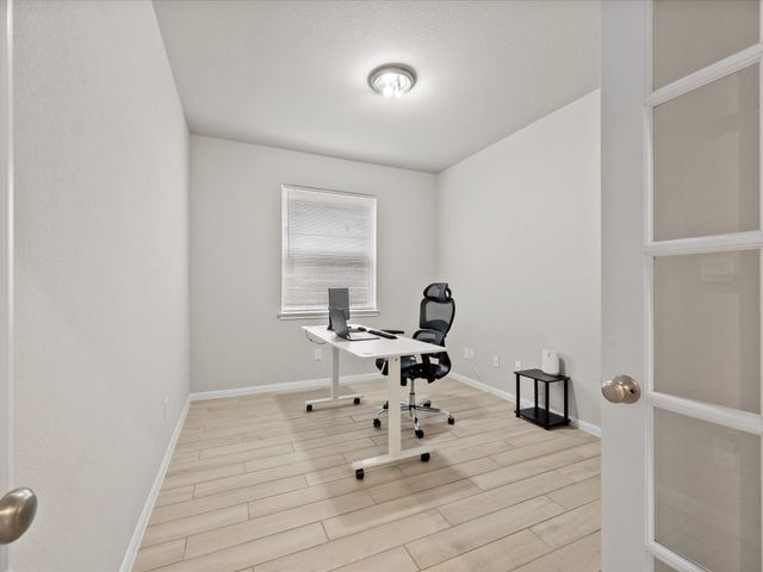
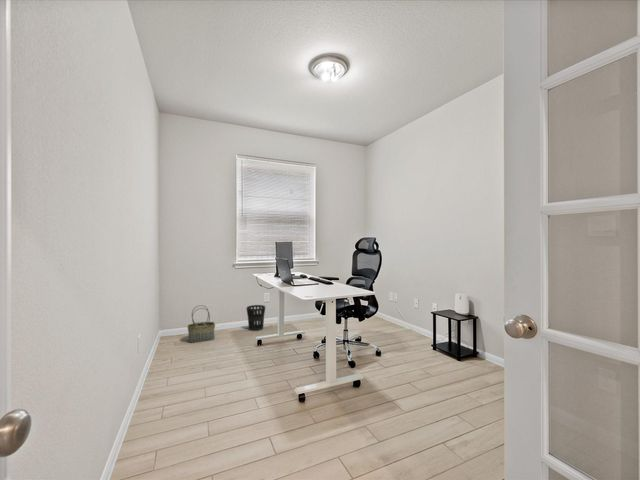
+ basket [187,304,216,343]
+ wastebasket [246,304,266,332]
